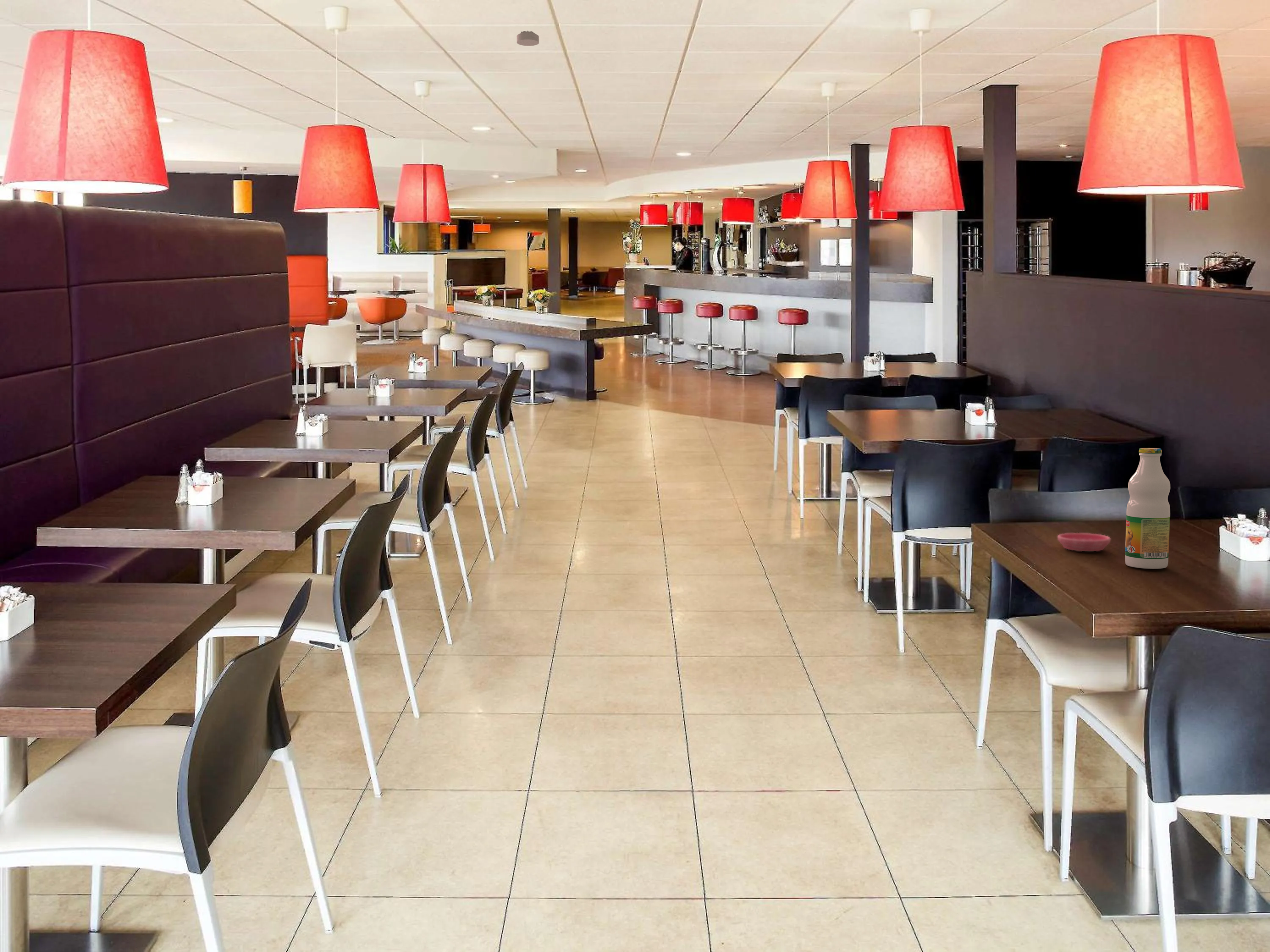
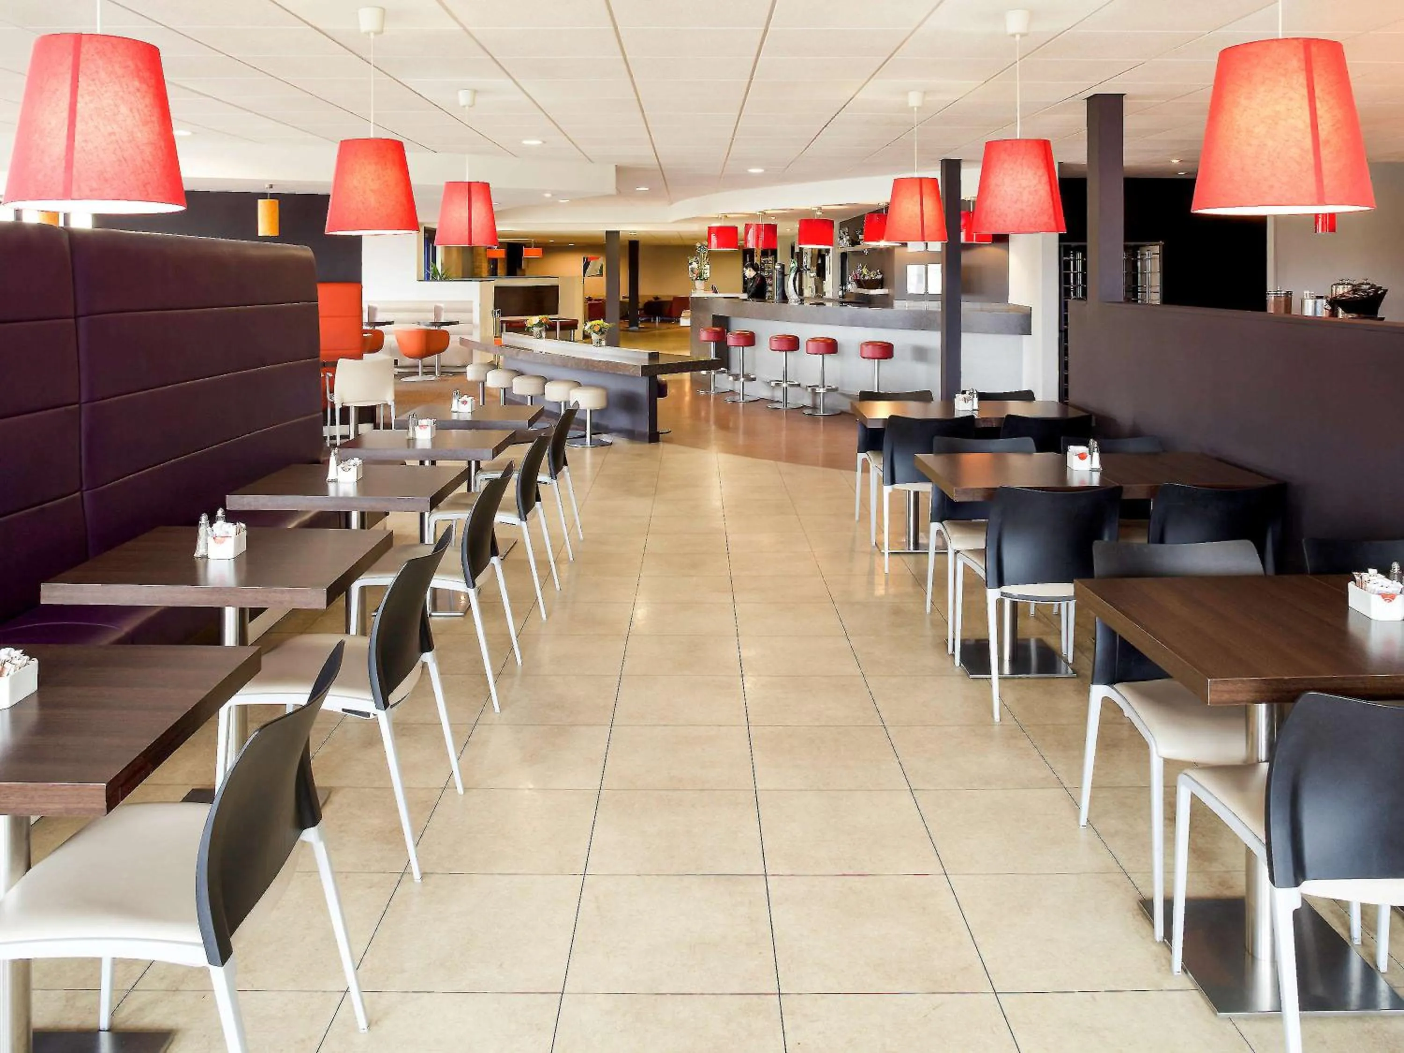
- saucer [1057,532,1111,552]
- smoke detector [516,30,539,47]
- bottle [1124,448,1171,569]
